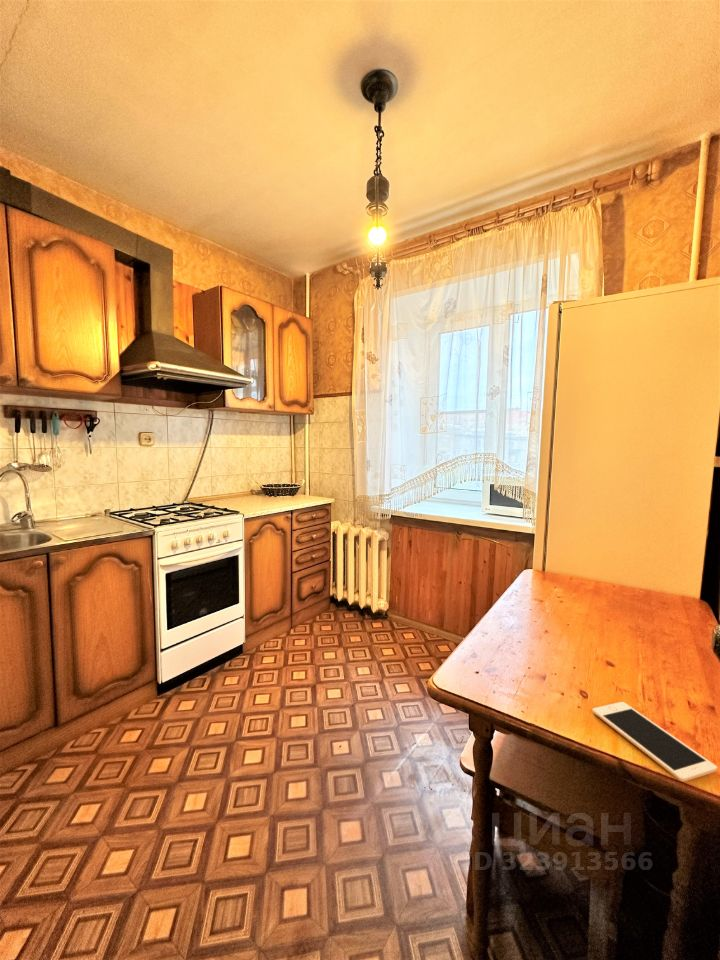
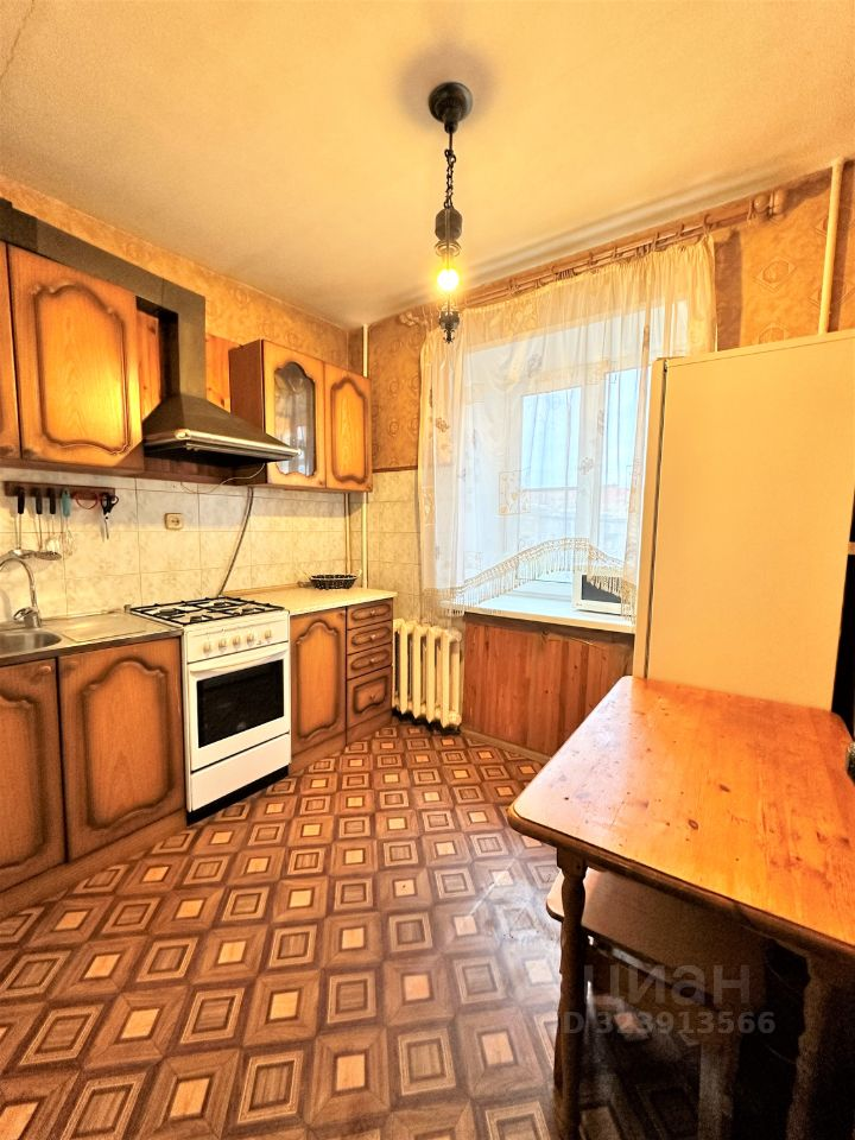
- cell phone [591,701,718,782]
